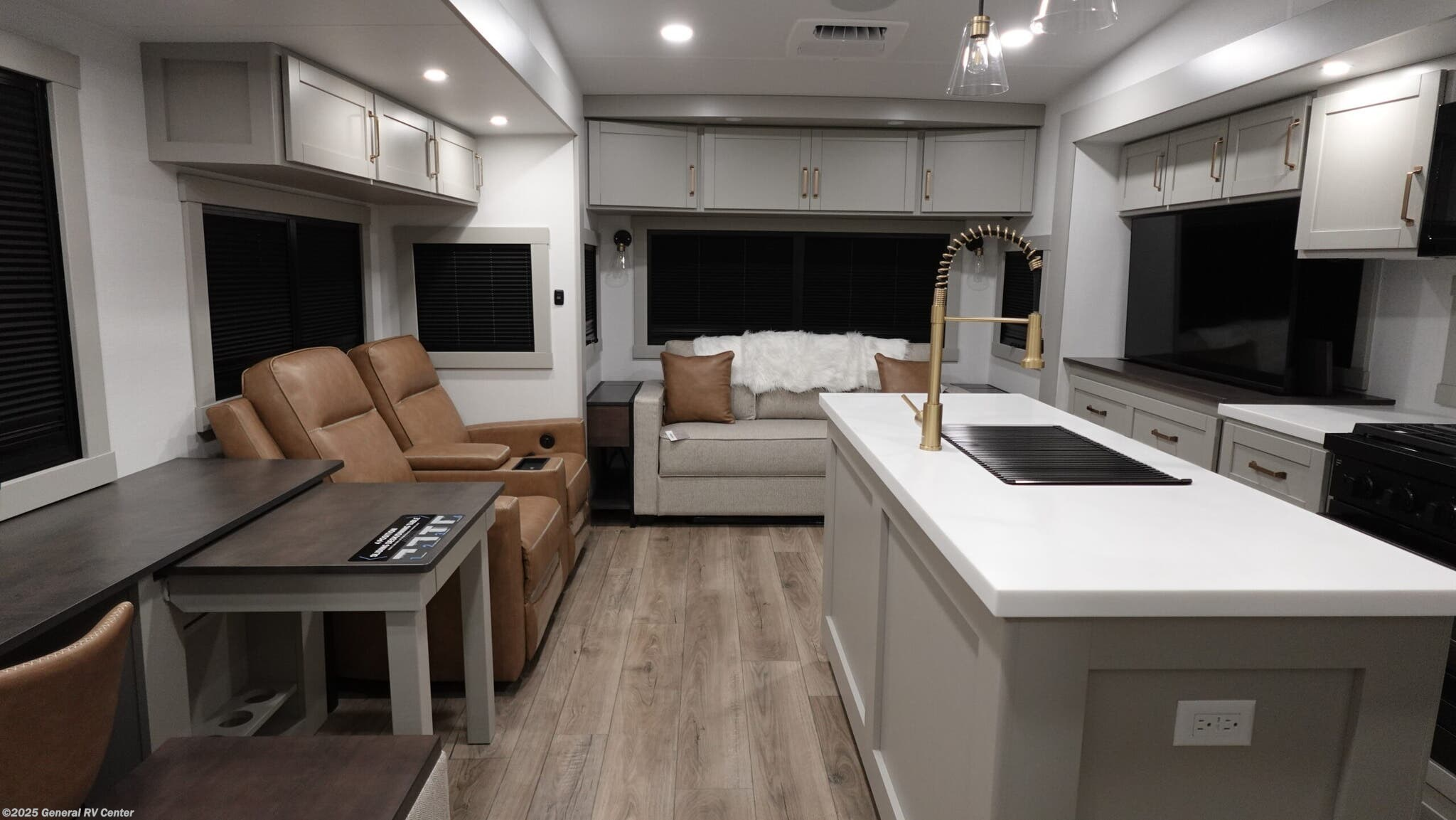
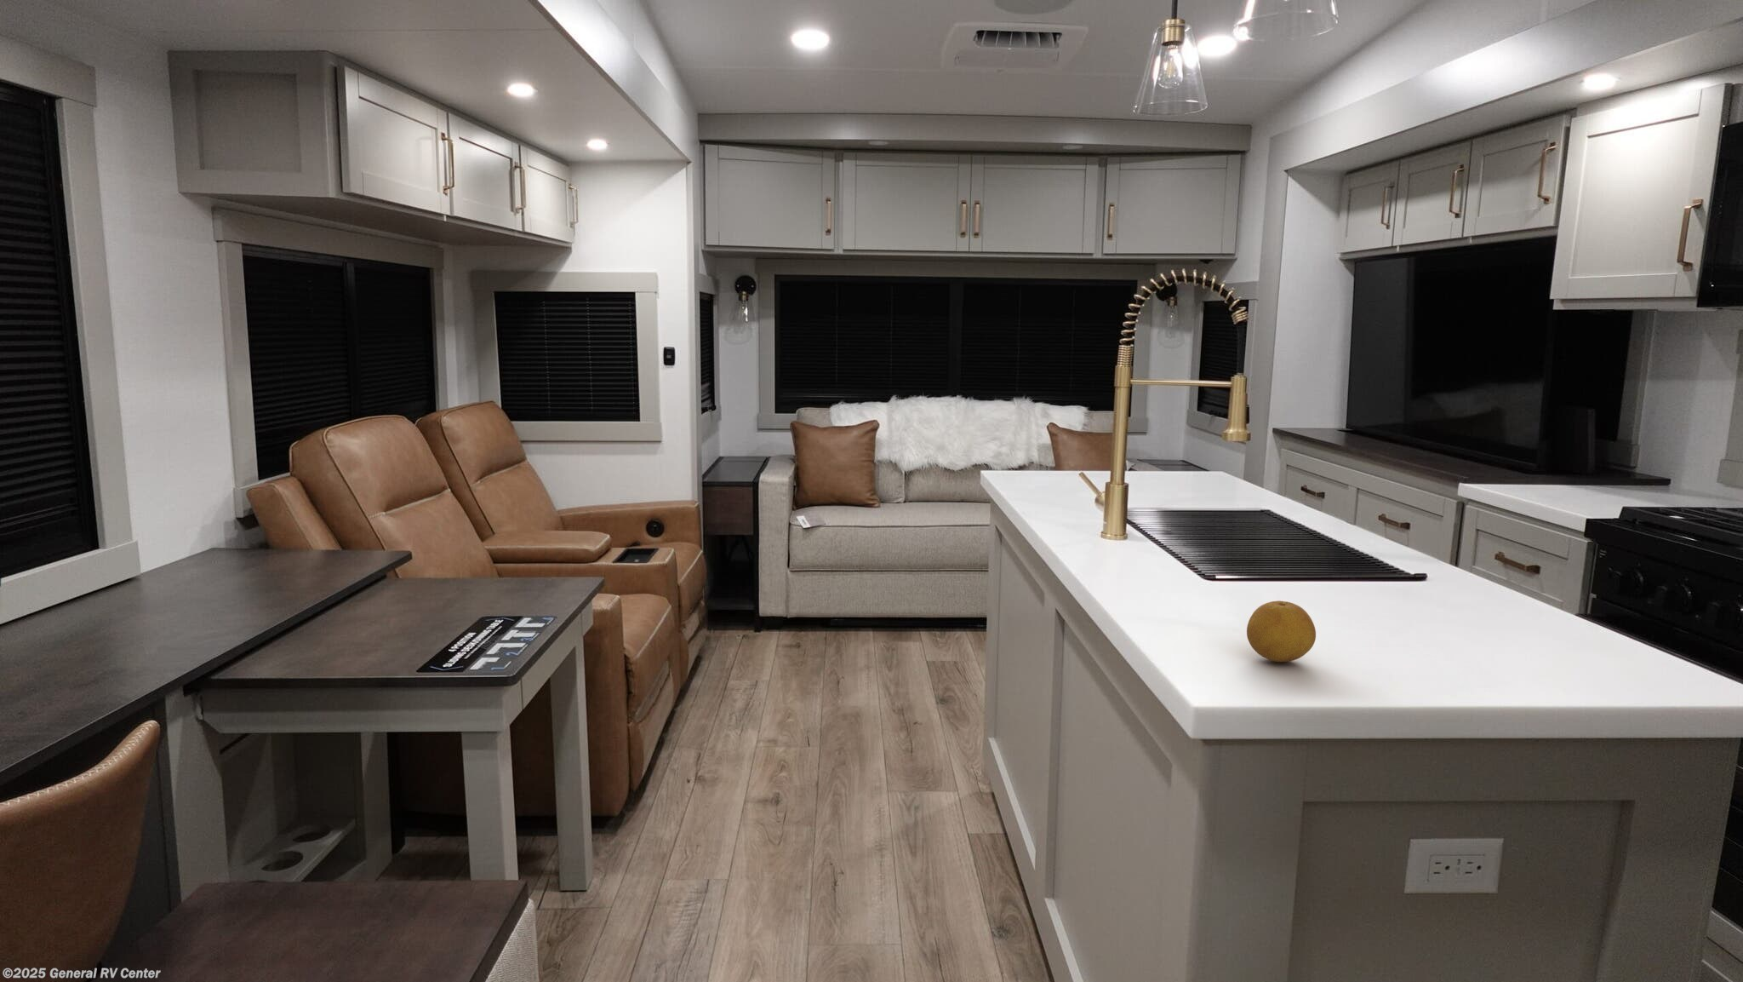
+ fruit [1246,600,1317,662]
